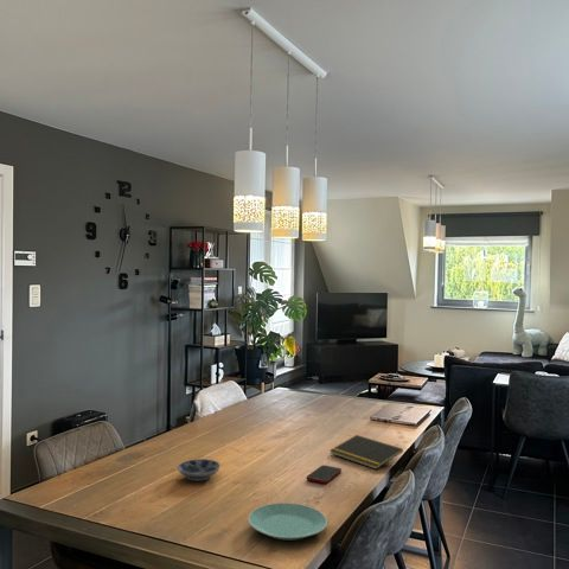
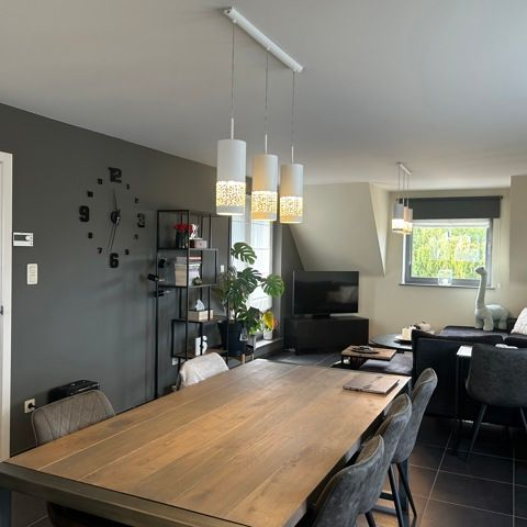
- plate [247,501,328,542]
- bowl [177,458,222,482]
- notepad [330,434,404,471]
- cell phone [306,465,343,485]
